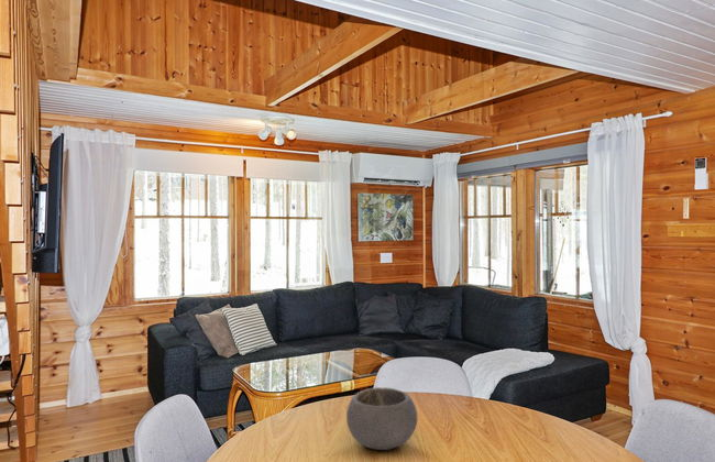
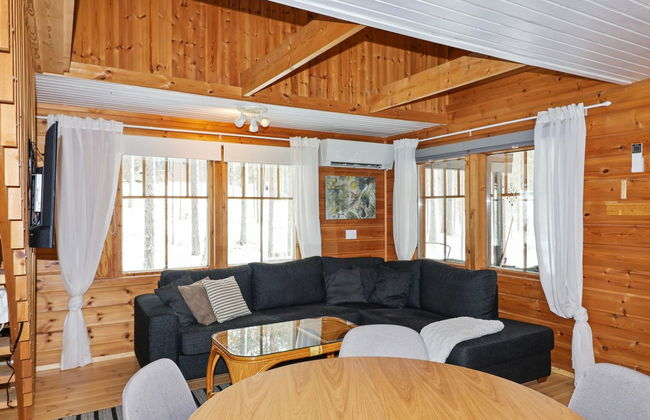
- bowl [345,386,418,451]
